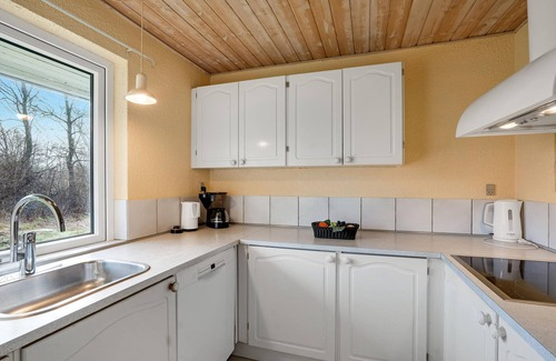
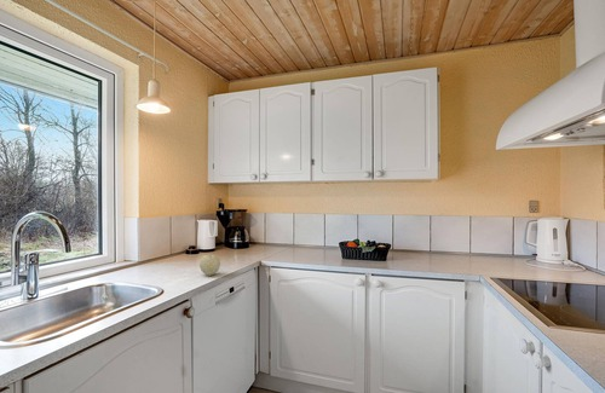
+ fruit [198,254,221,277]
